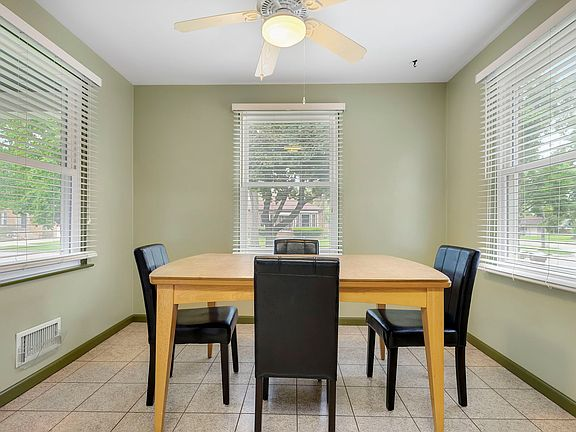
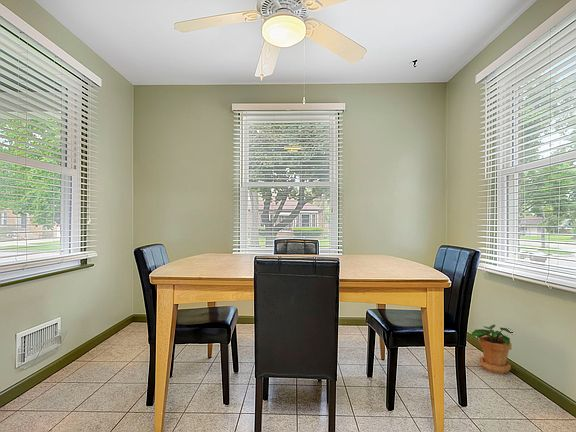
+ potted plant [469,324,514,375]
